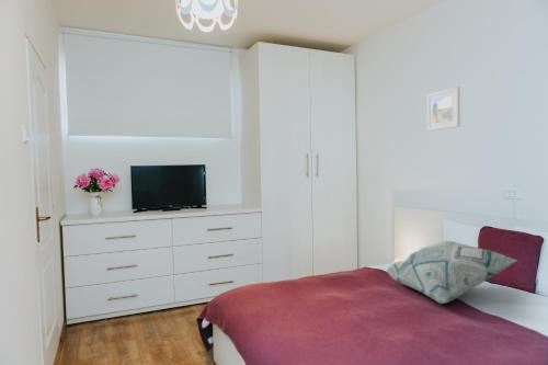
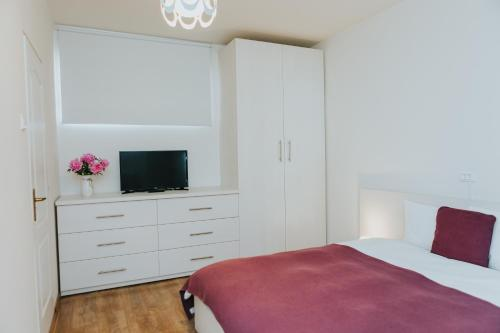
- decorative pillow [386,240,518,305]
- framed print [426,85,461,132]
